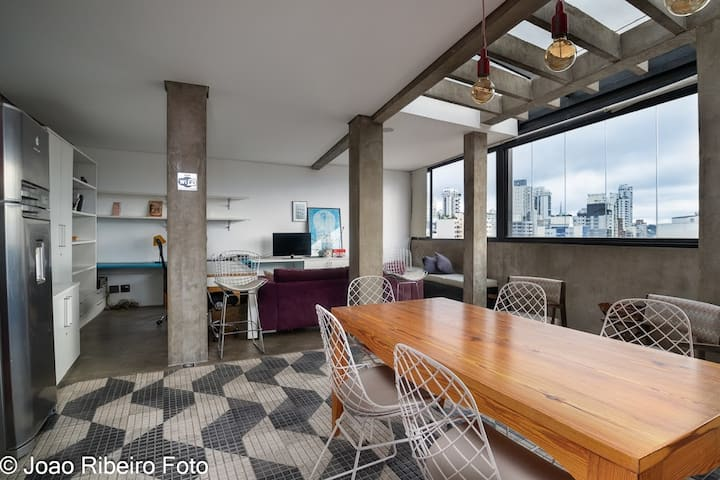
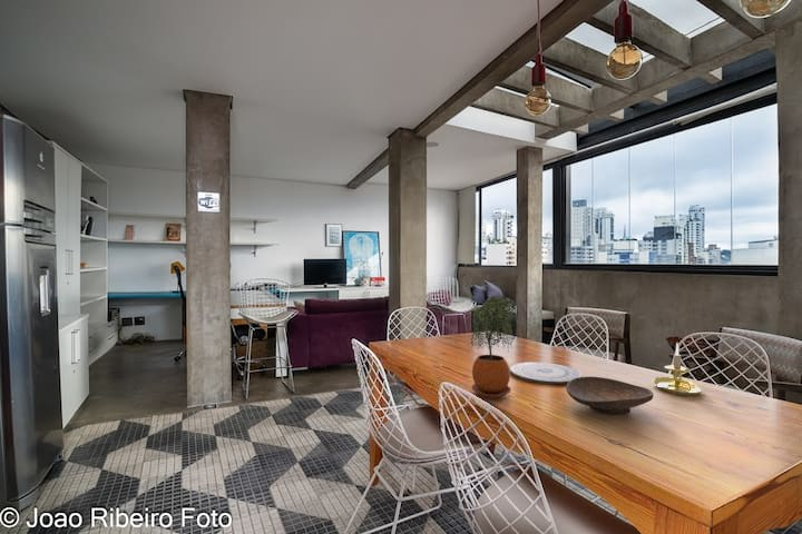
+ potted plant [470,295,520,399]
+ decorative bowl [565,375,655,416]
+ plate [509,360,581,385]
+ candle holder [653,343,704,397]
